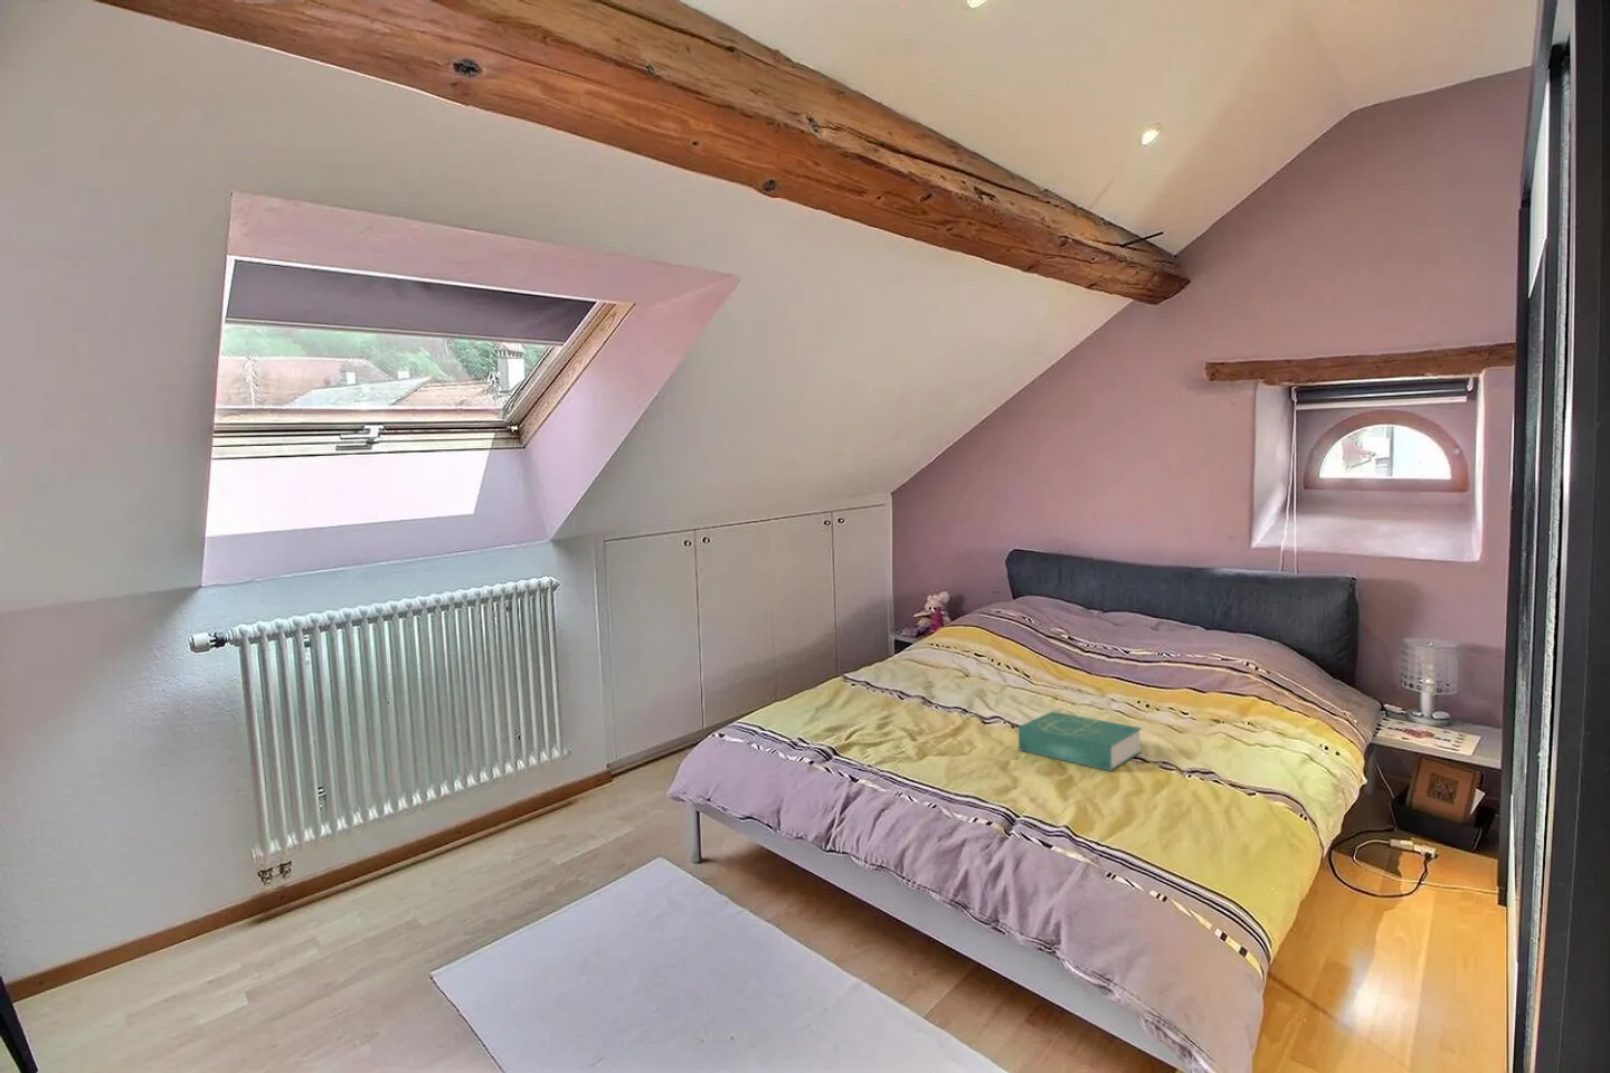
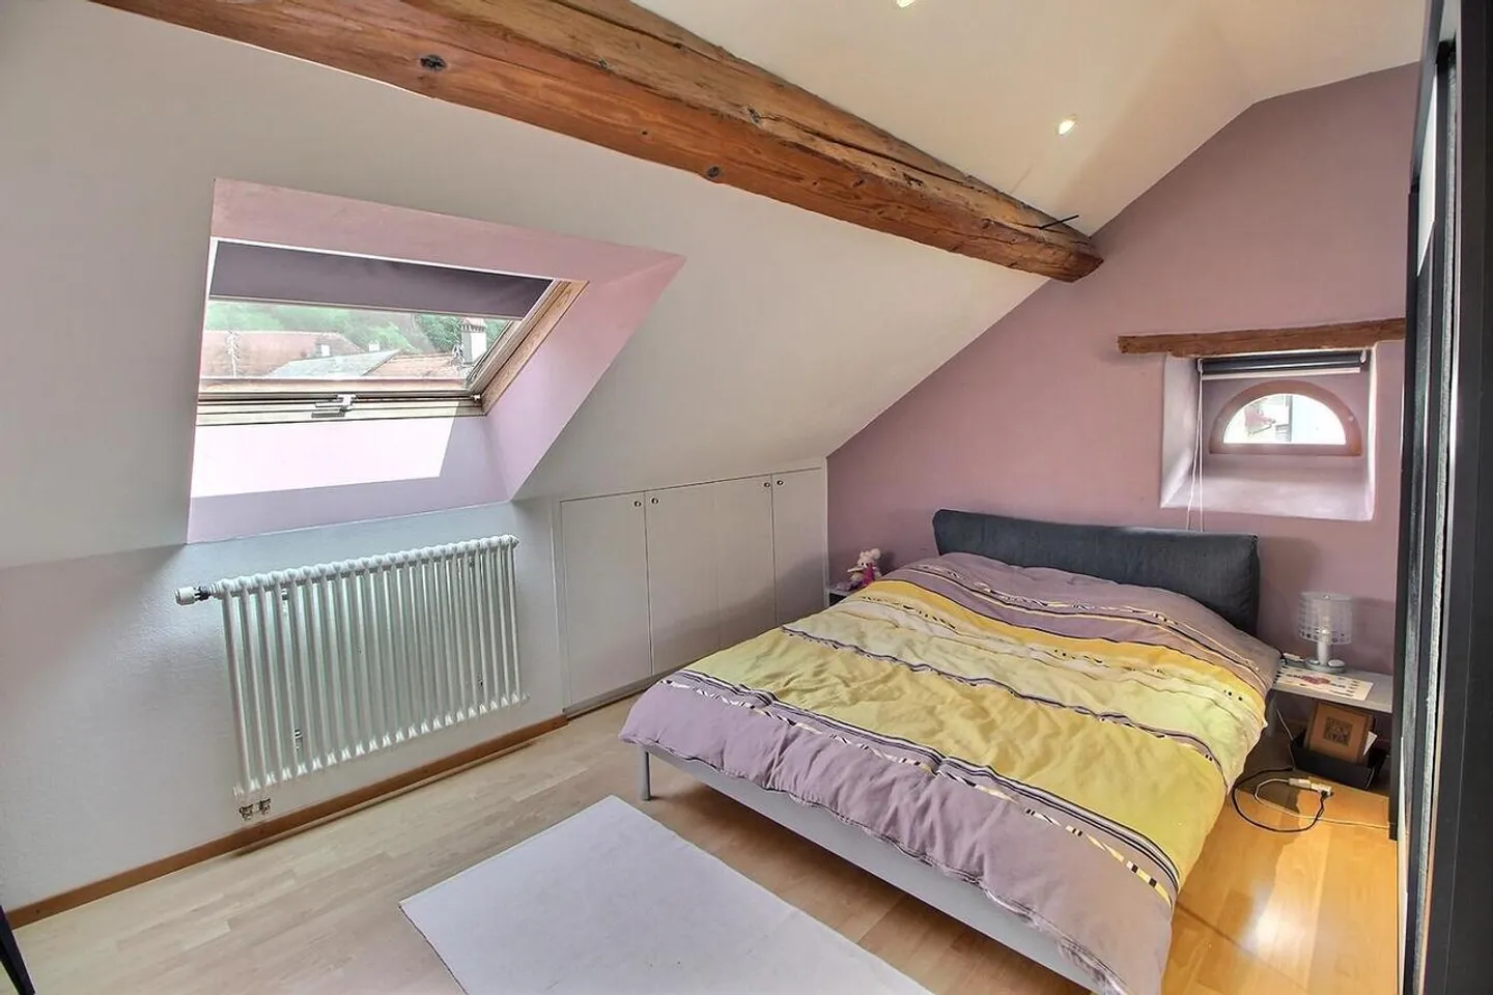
- book [1017,710,1143,772]
